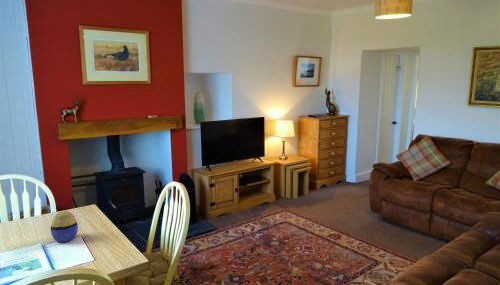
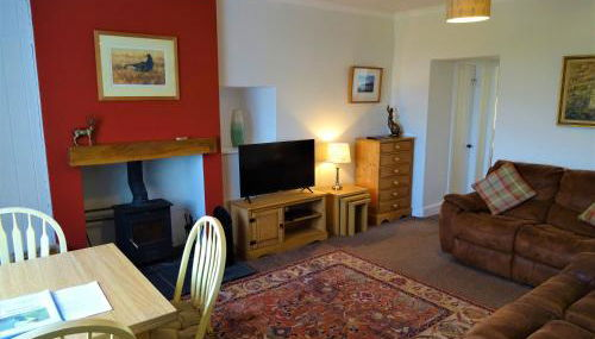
- decorative egg [50,210,79,243]
